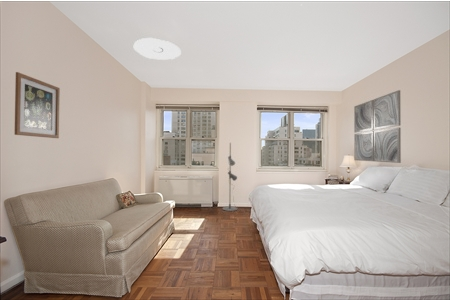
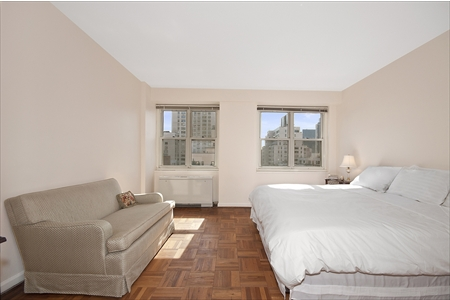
- floor lamp [221,142,243,213]
- wall art [14,71,61,139]
- ceiling light [133,37,182,61]
- wall art [353,89,402,164]
